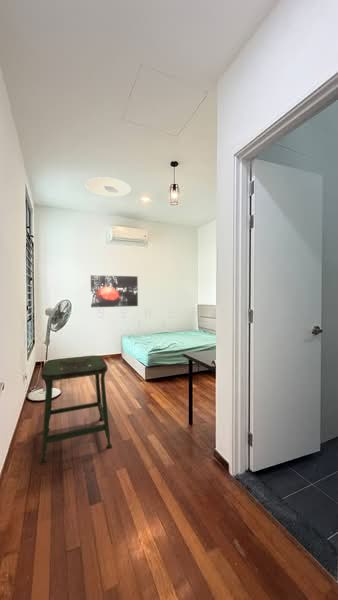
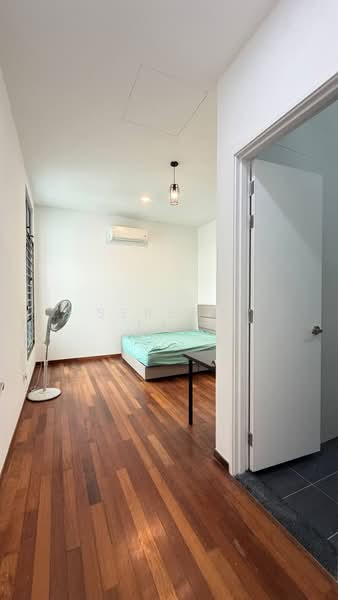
- wall art [90,274,139,308]
- ceiling light [84,176,132,198]
- stool [39,354,113,466]
